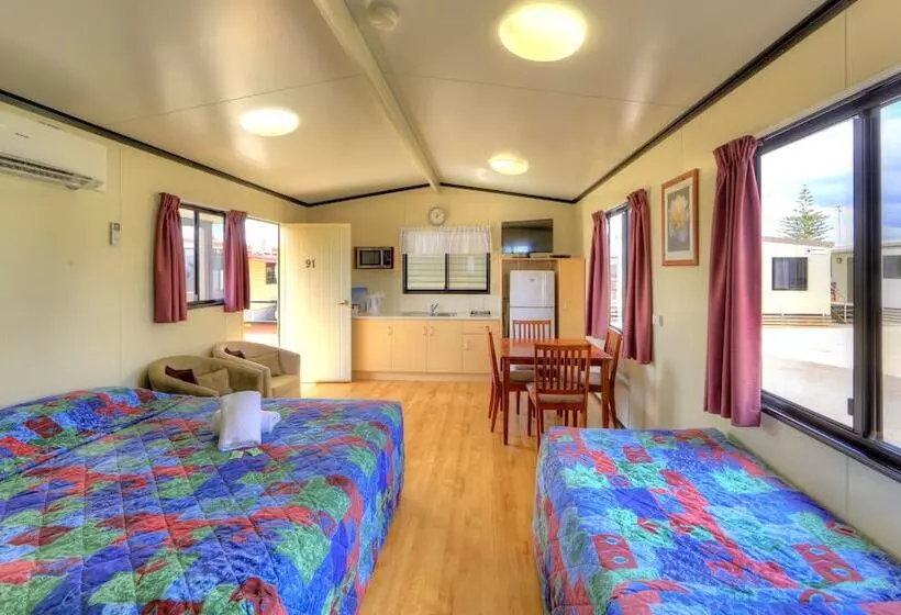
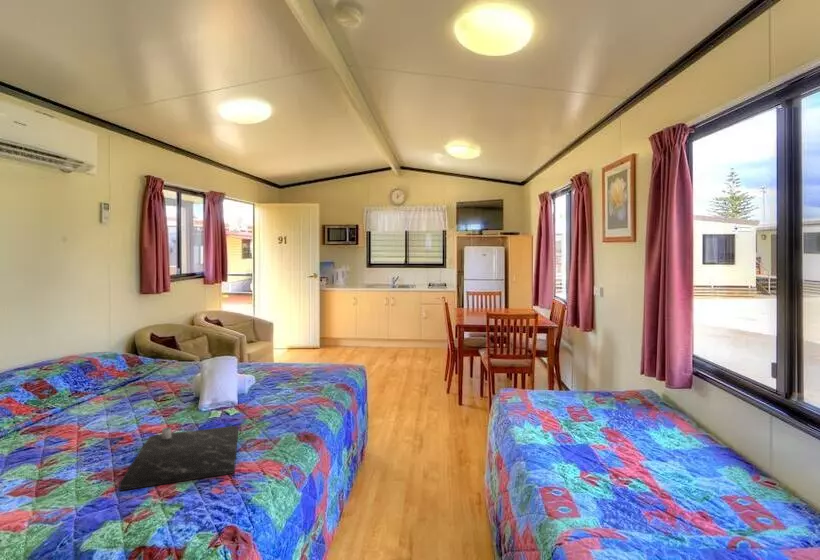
+ tray [118,424,239,492]
